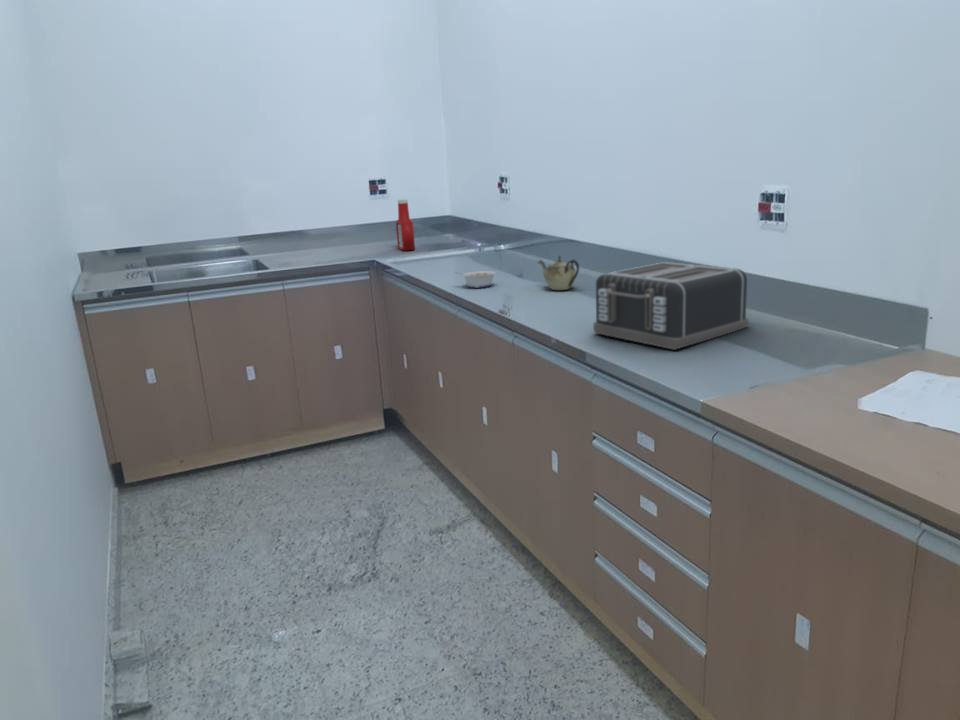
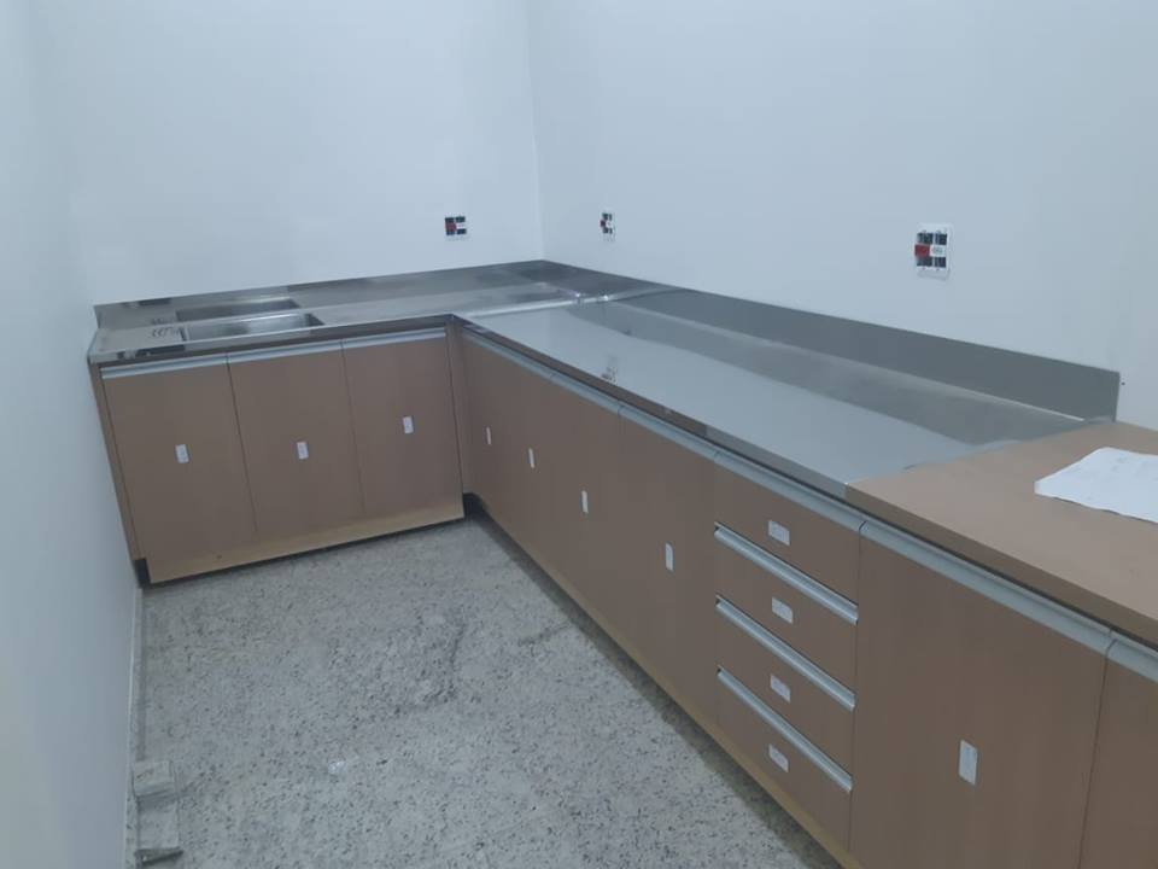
- soap bottle [395,199,416,252]
- legume [454,270,497,289]
- teapot [537,255,580,291]
- toaster [592,261,750,351]
